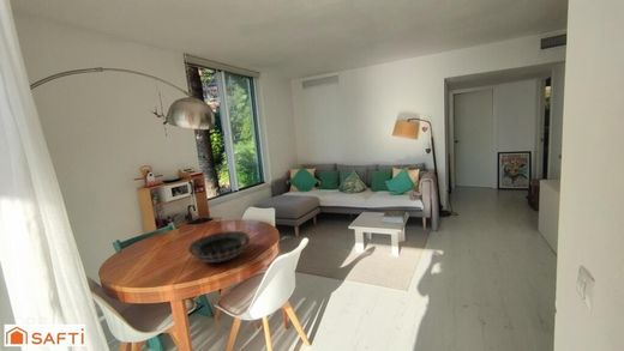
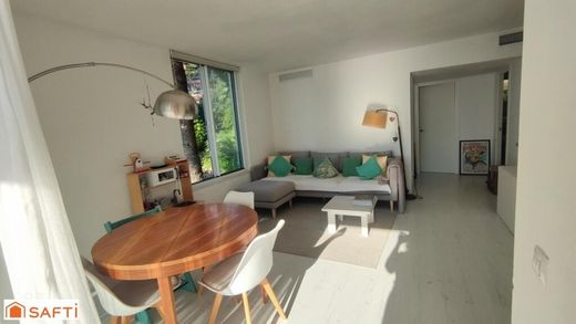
- decorative bowl [187,230,251,264]
